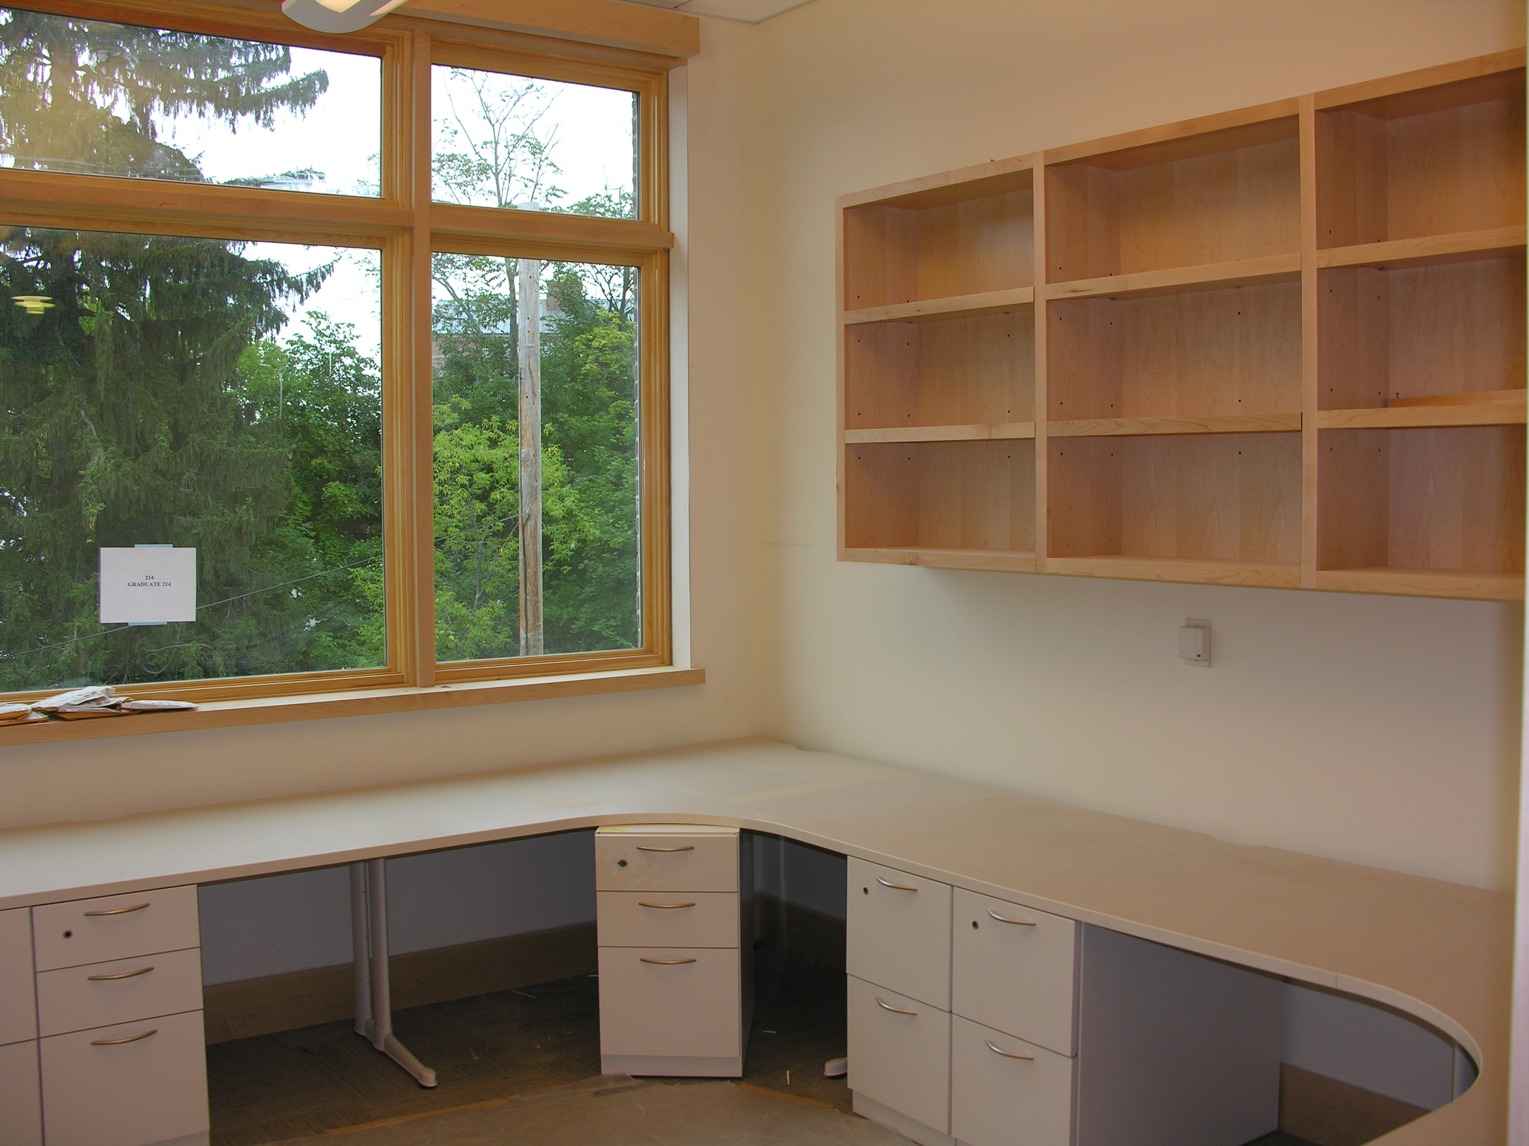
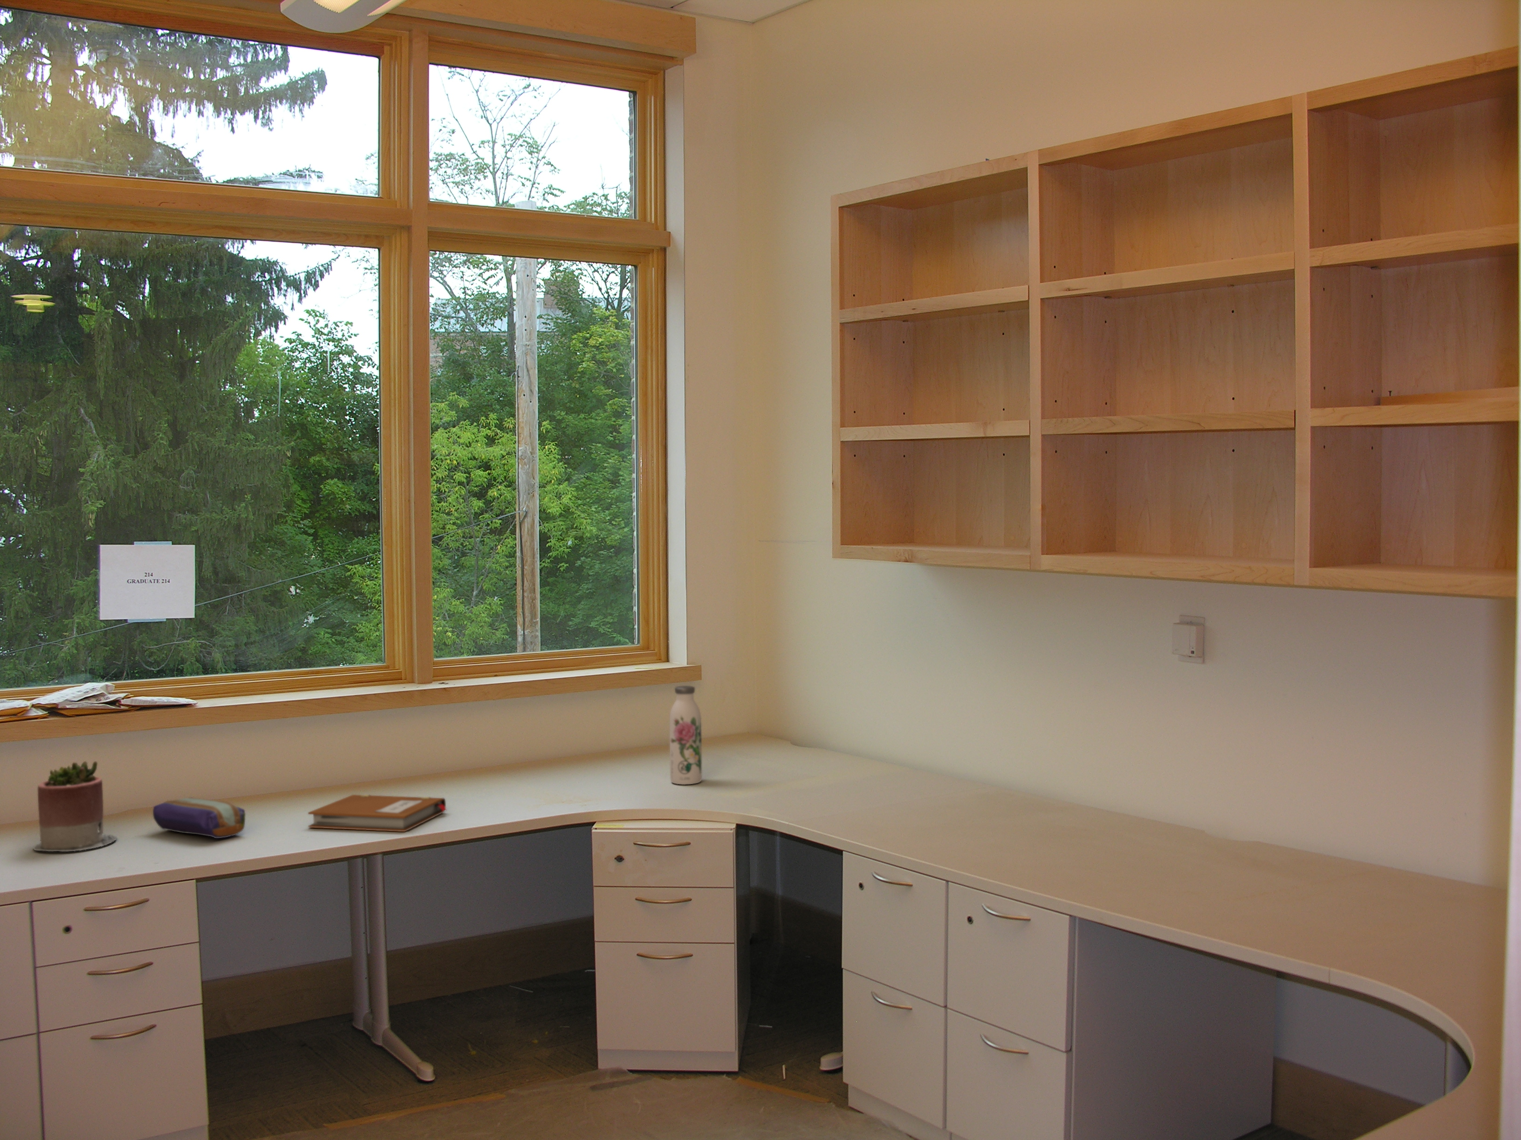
+ pencil case [152,796,246,838]
+ water bottle [669,685,702,786]
+ succulent planter [32,760,117,851]
+ notebook [308,794,448,832]
